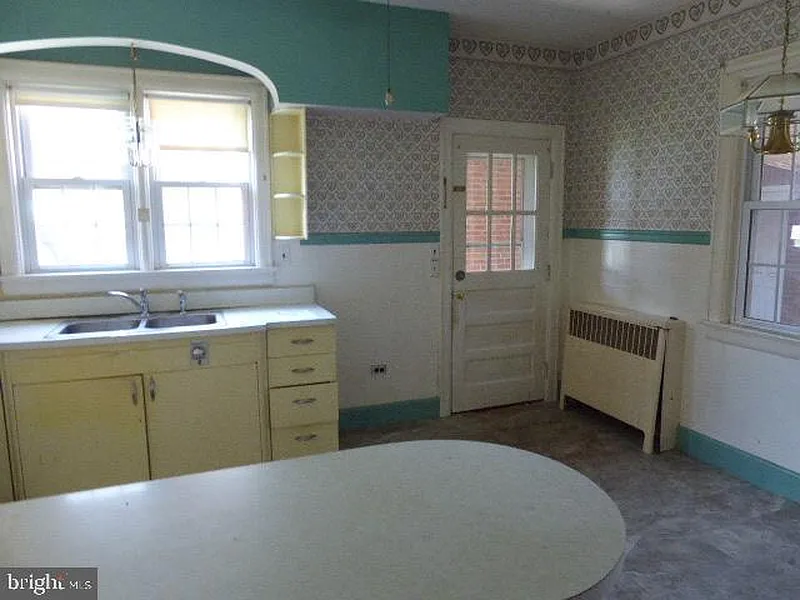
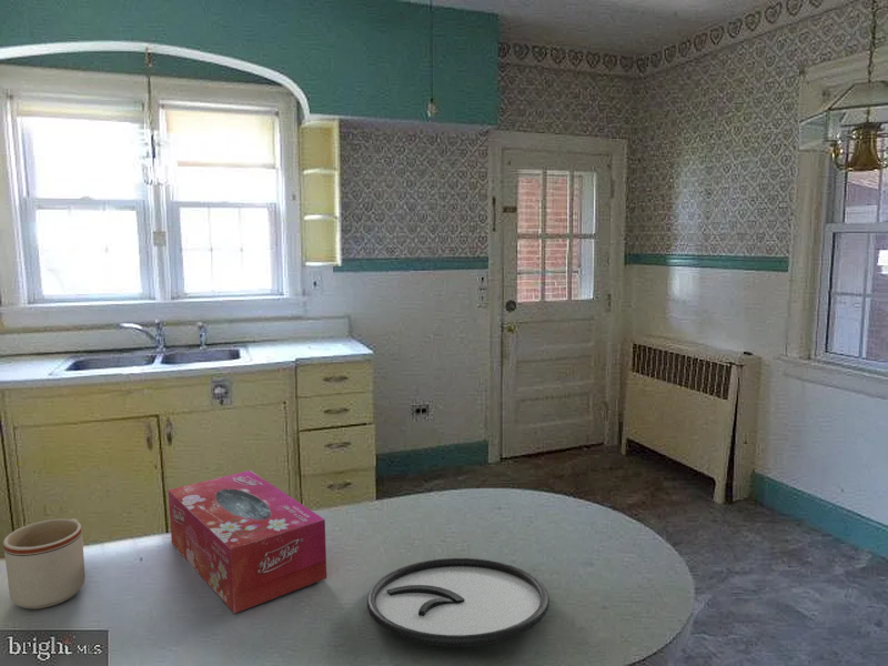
+ tissue box [168,470,327,615]
+ mug [2,517,87,610]
+ plate [366,557,551,647]
